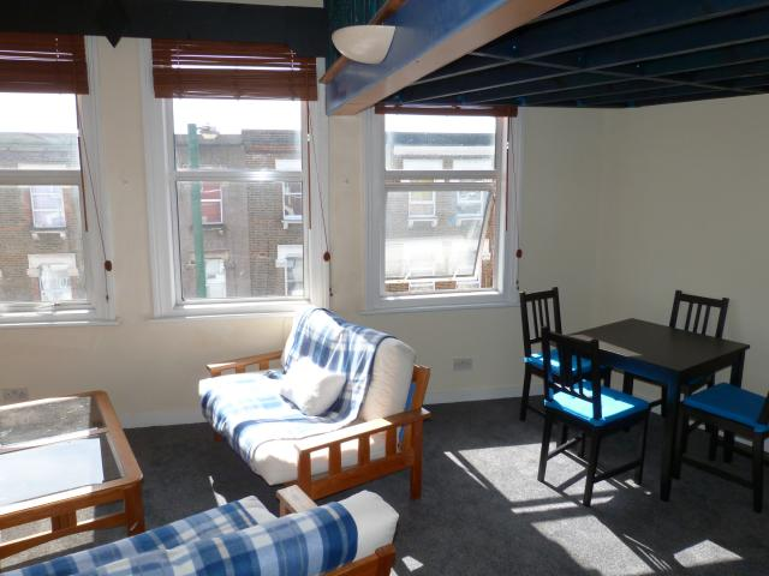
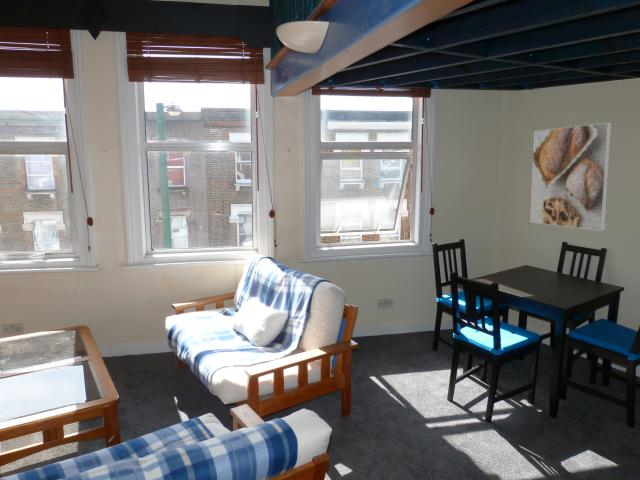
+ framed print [529,121,612,232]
